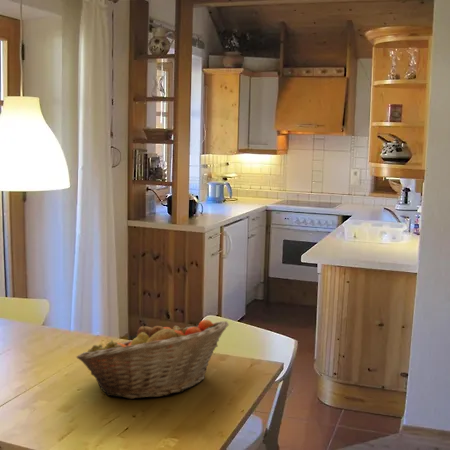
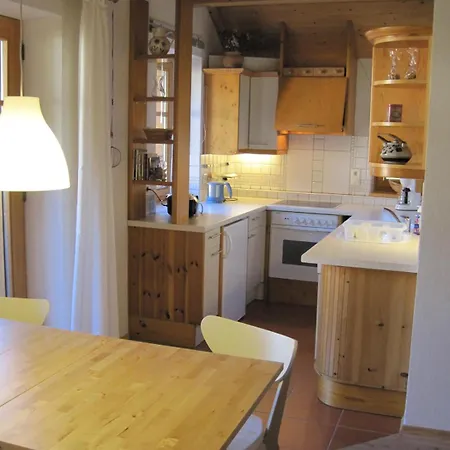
- fruit basket [76,319,230,400]
